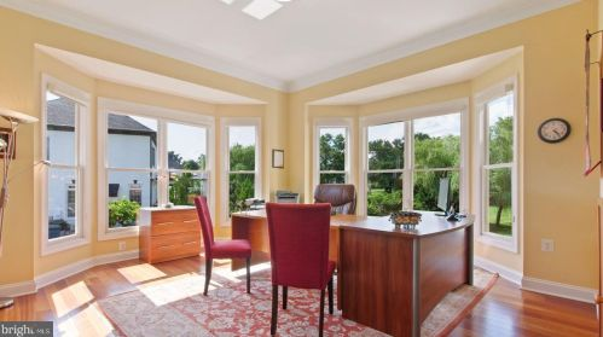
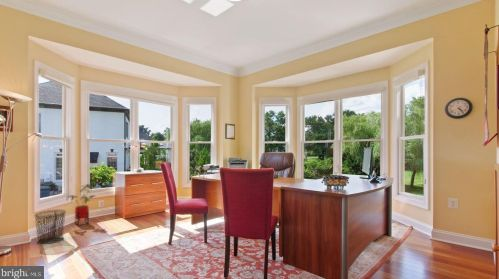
+ house plant [66,183,97,227]
+ waste bin [33,209,67,245]
